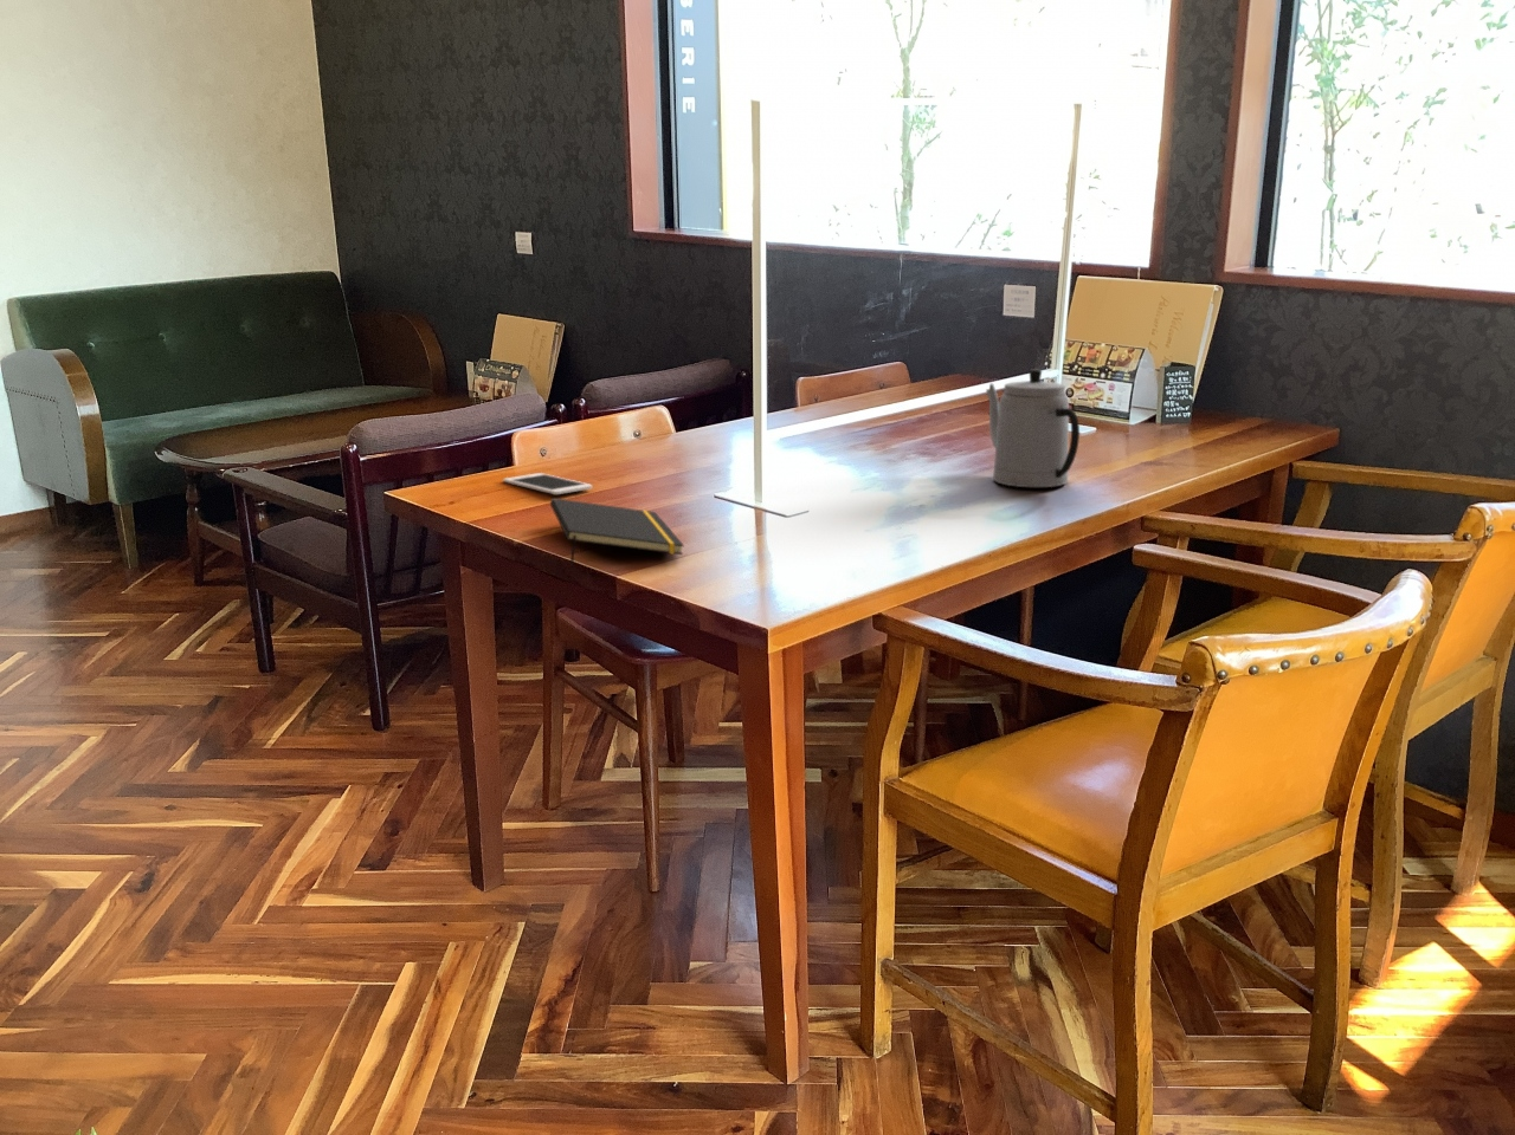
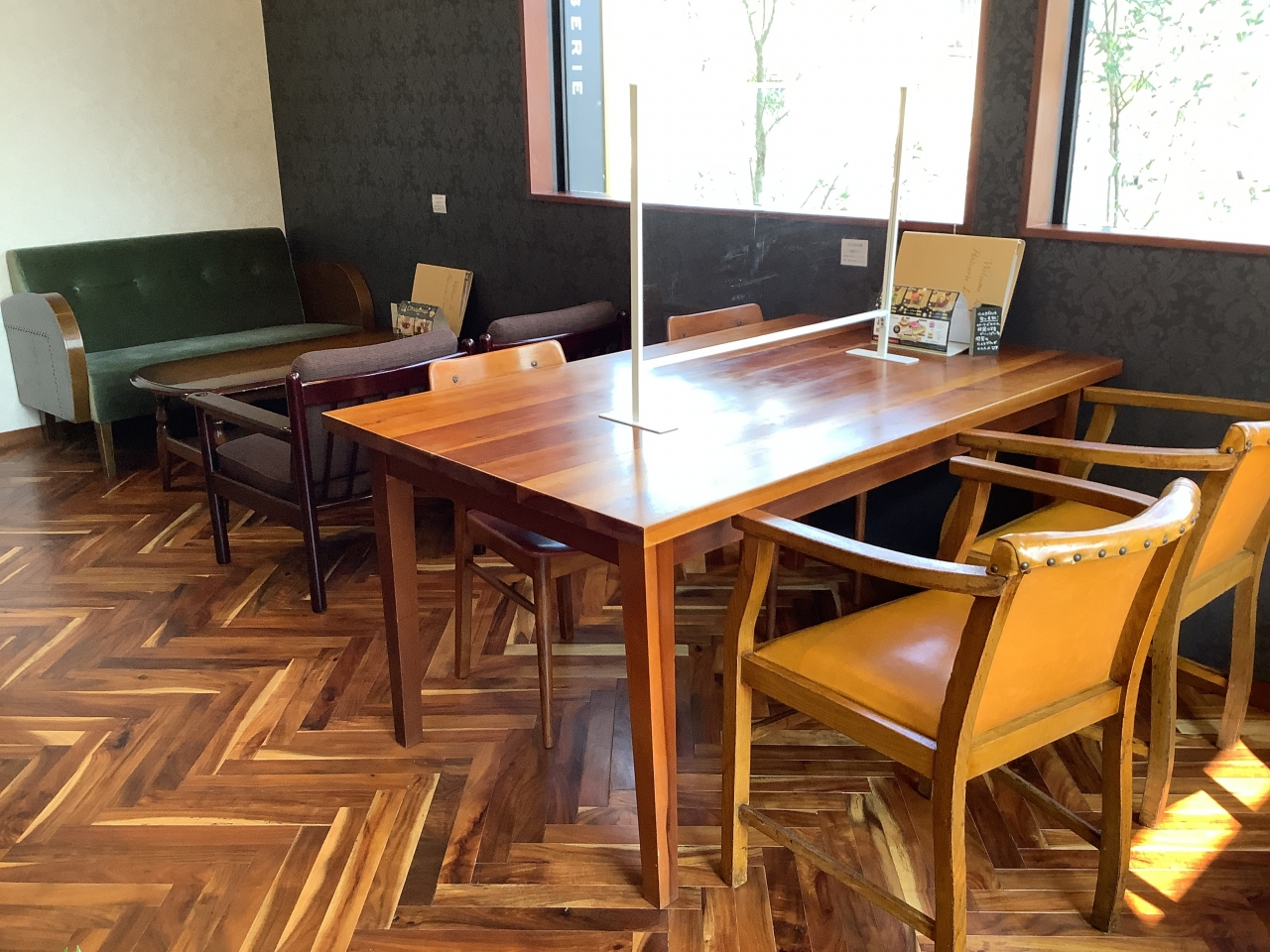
- cell phone [502,472,593,496]
- teapot [985,367,1081,489]
- notepad [549,496,685,565]
